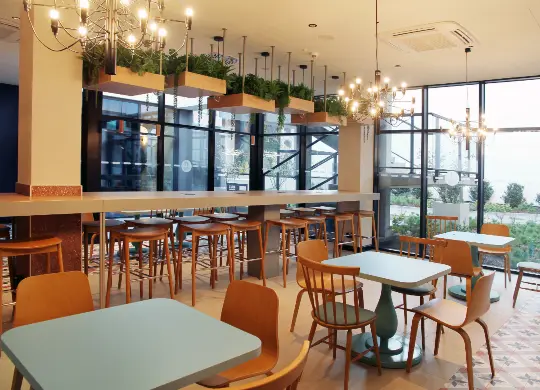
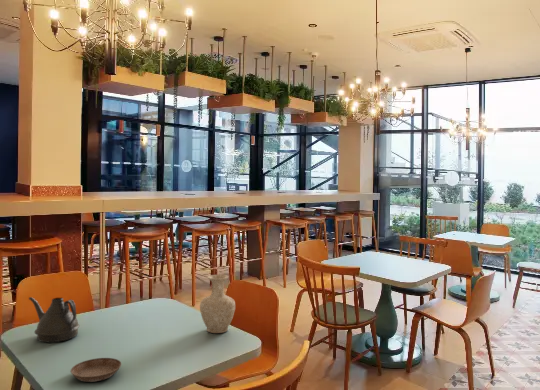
+ vase [199,274,236,334]
+ teapot [28,296,80,343]
+ saucer [70,357,122,383]
